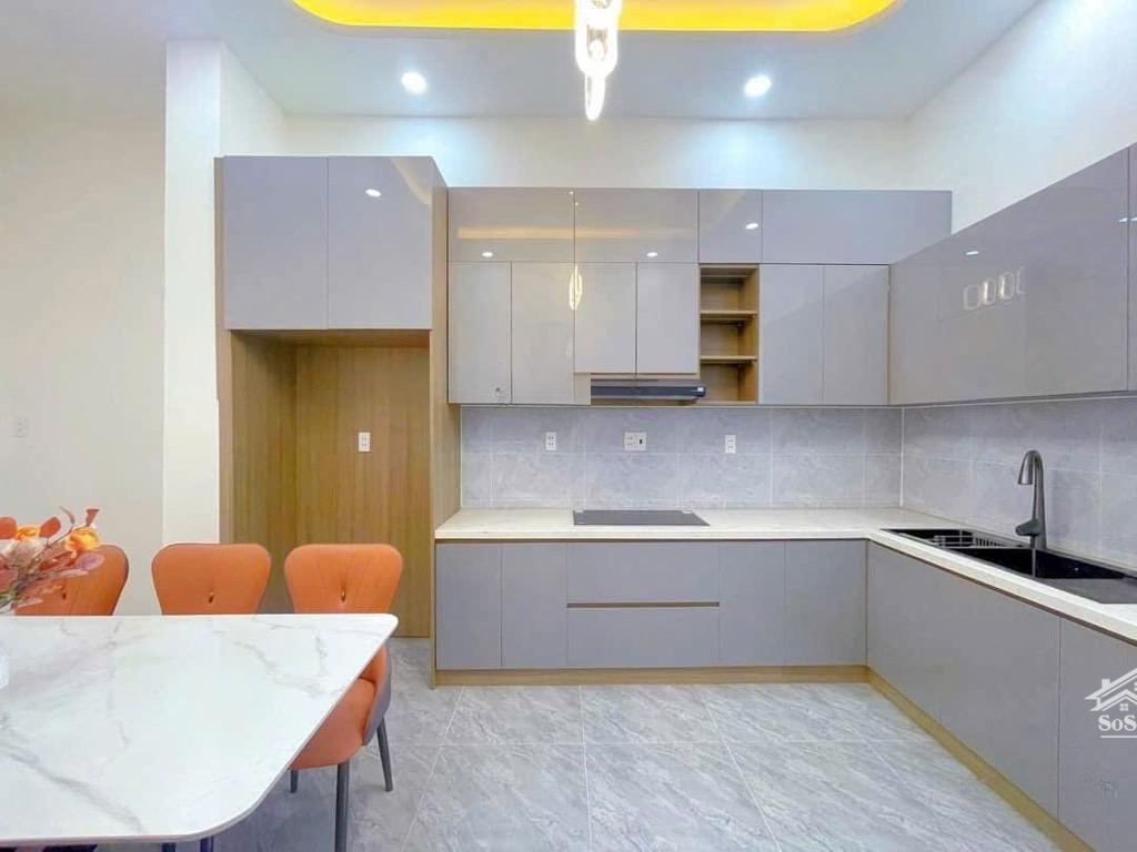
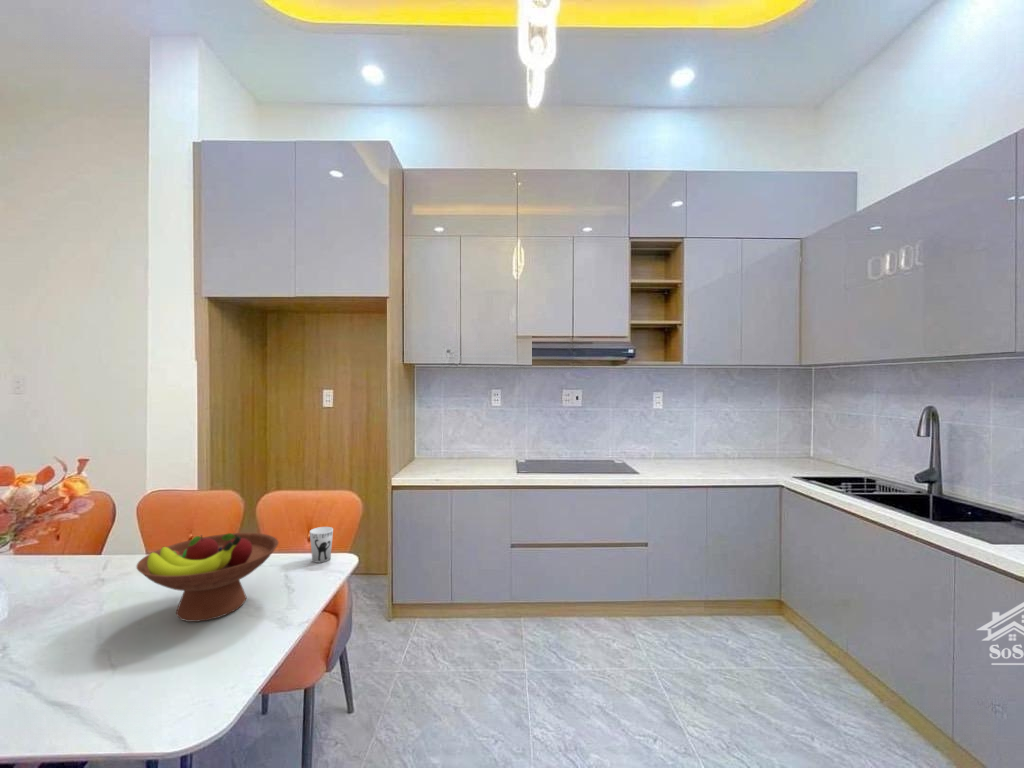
+ cup [309,526,334,564]
+ fruit bowl [135,532,280,623]
